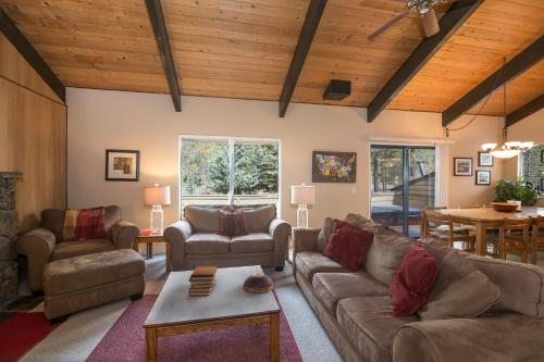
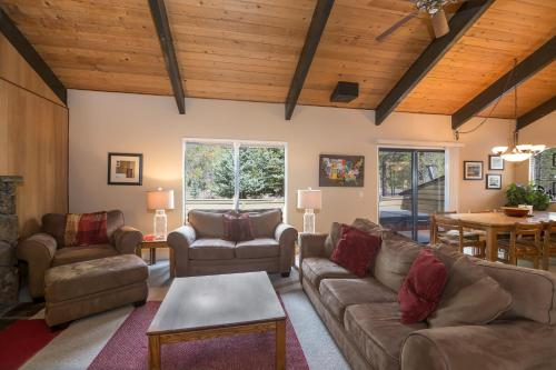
- decorative bowl [242,272,275,294]
- book stack [187,264,219,297]
